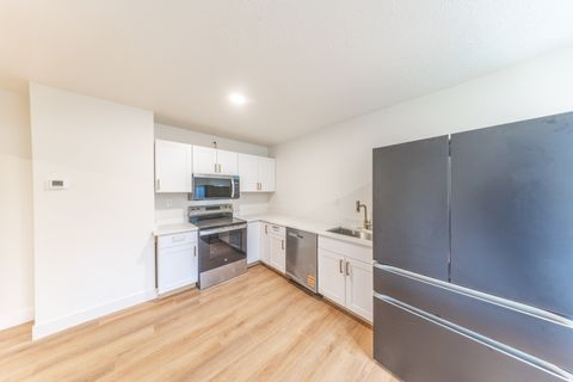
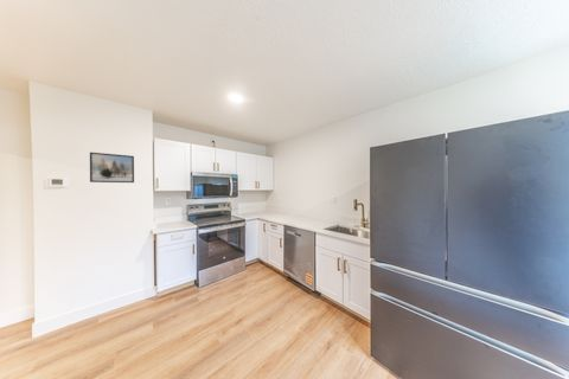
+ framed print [89,152,135,184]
